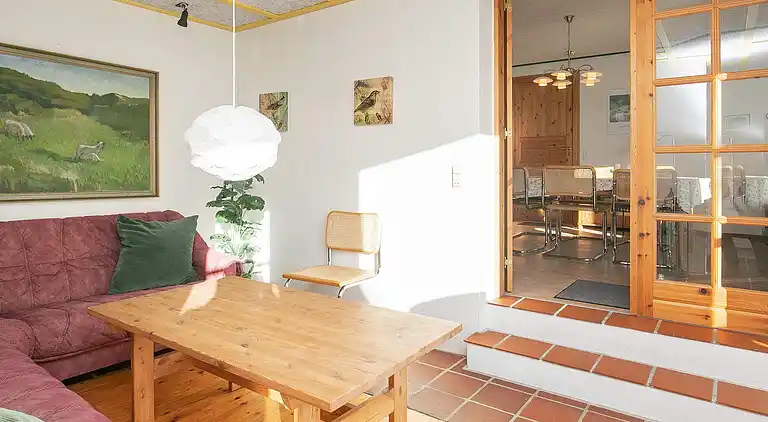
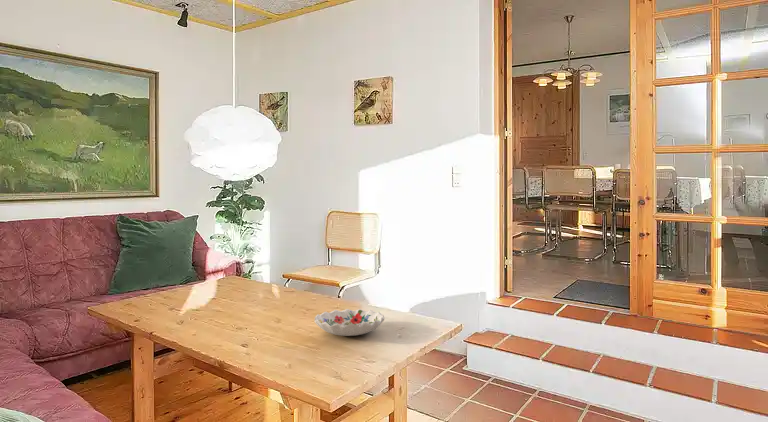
+ decorative bowl [314,308,386,337]
